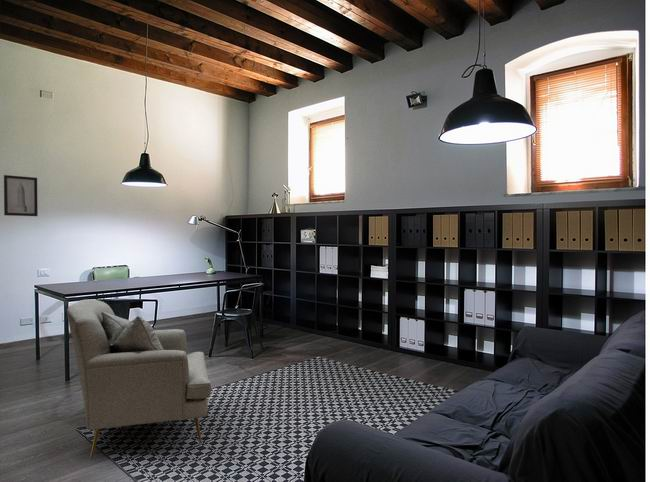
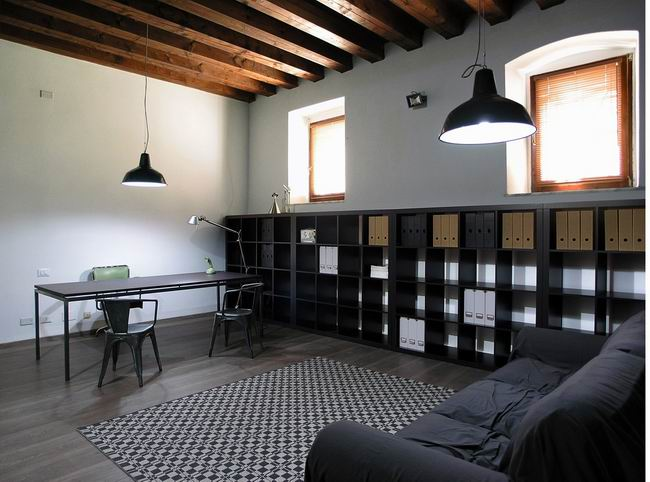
- wall art [3,174,39,217]
- armchair [66,298,212,459]
